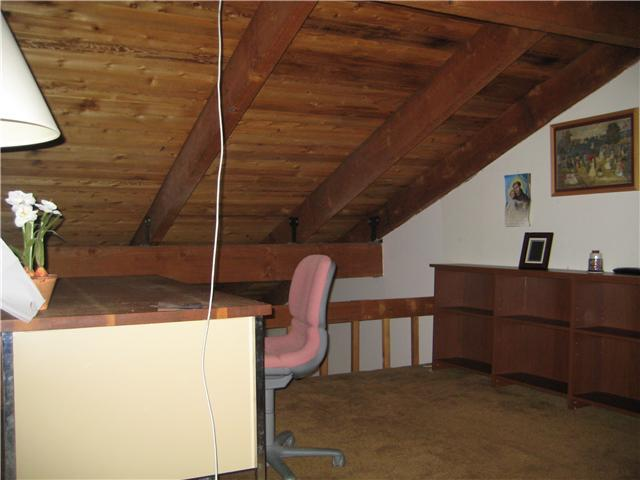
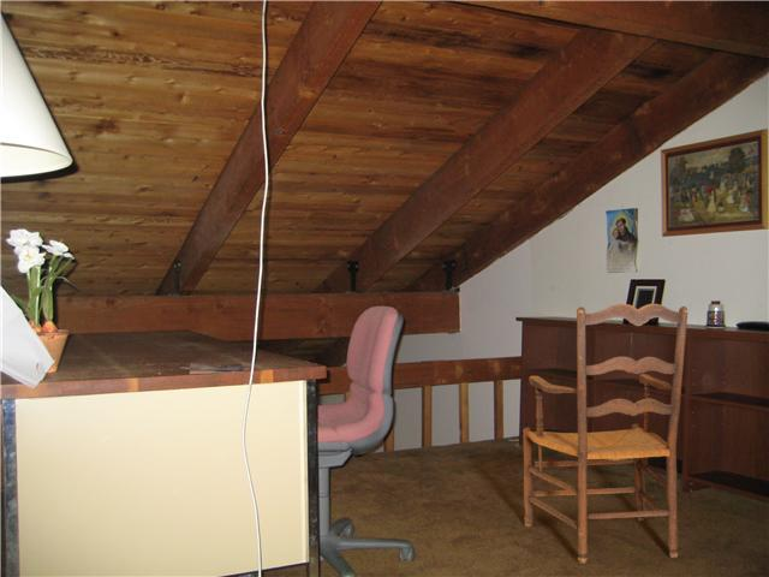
+ armchair [521,303,688,565]
